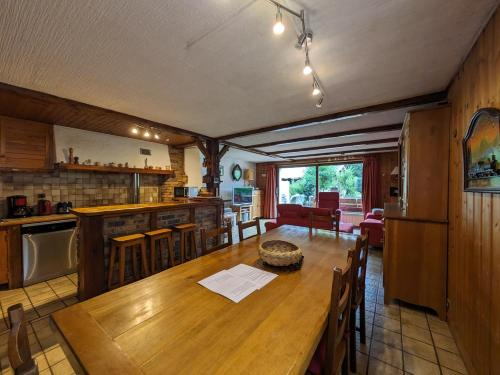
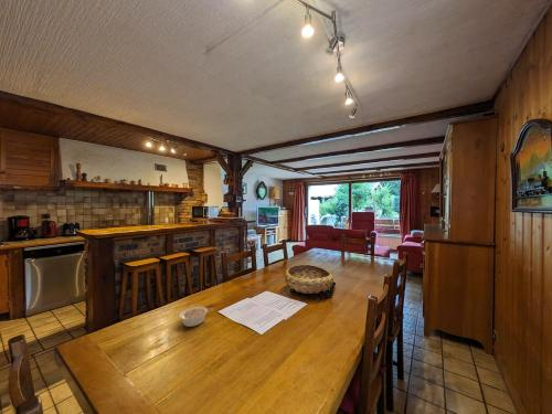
+ legume [178,306,214,328]
